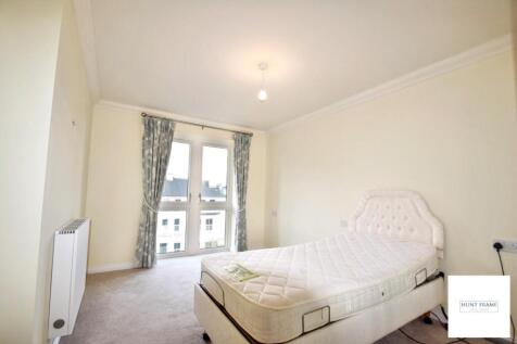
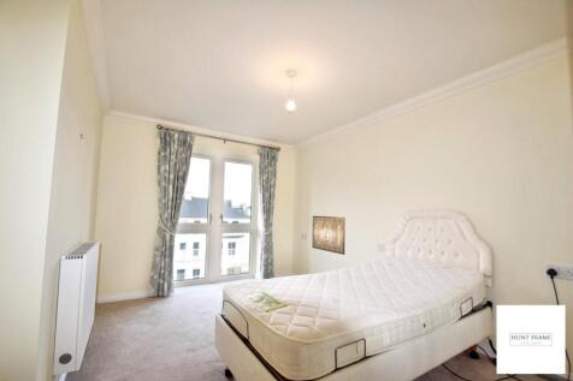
+ wall art [311,215,345,256]
